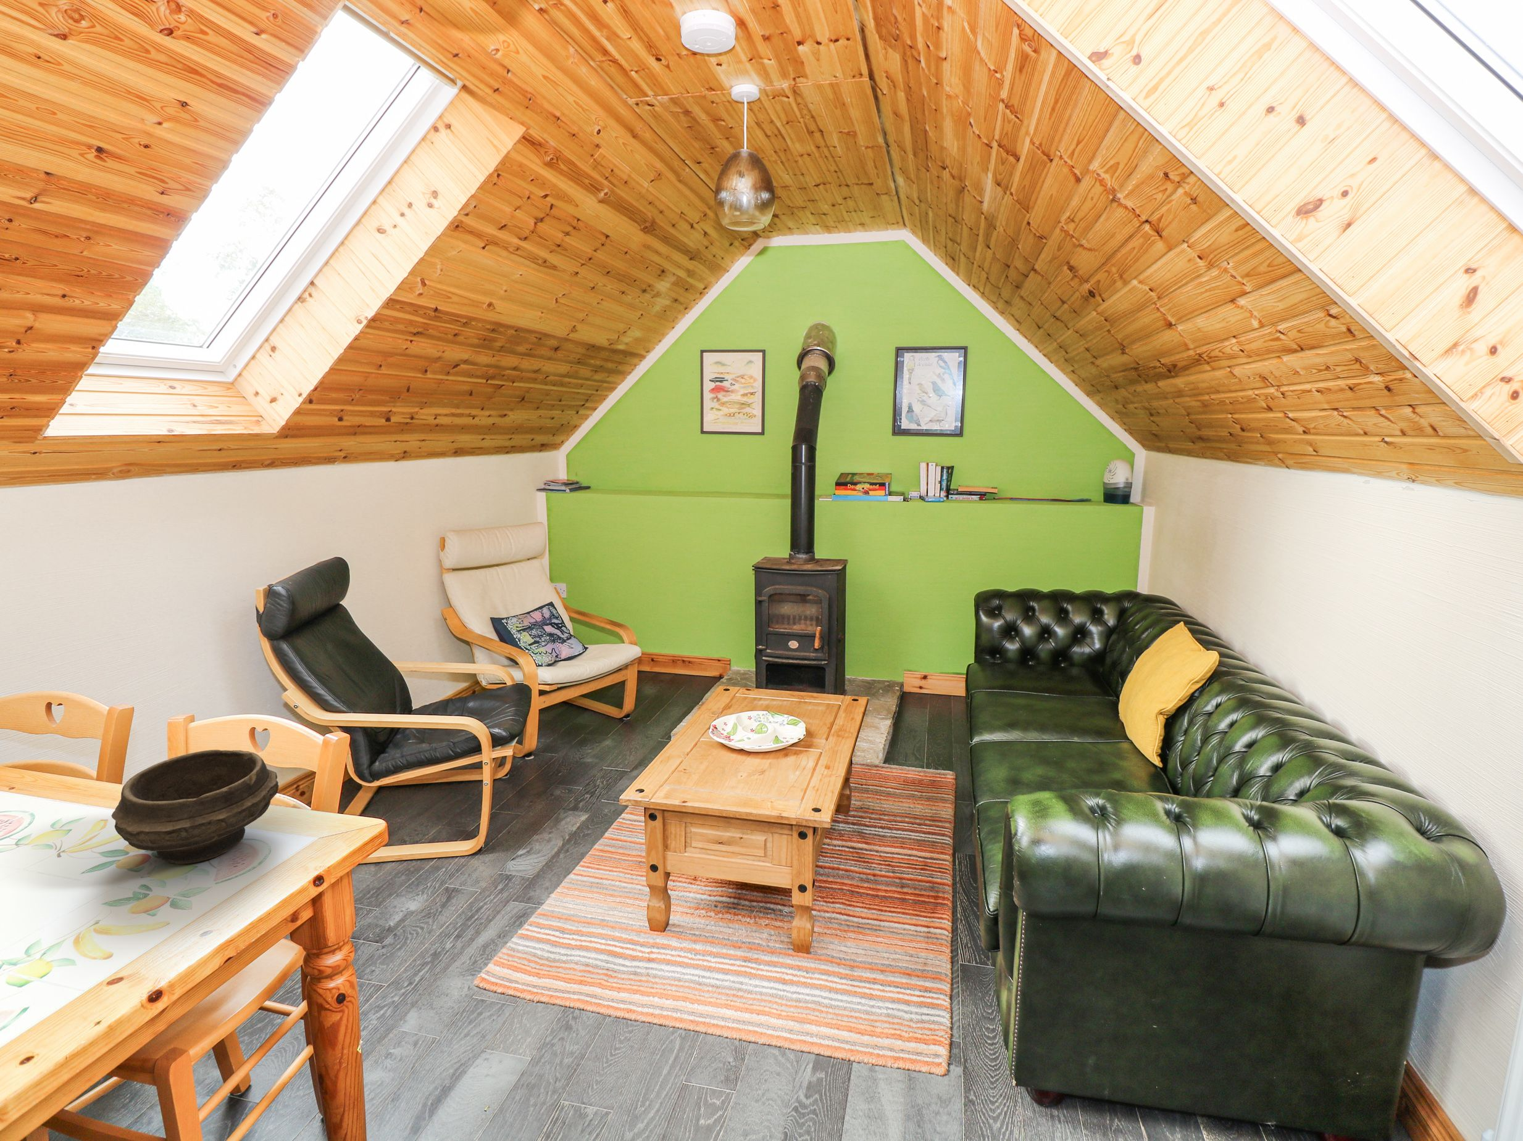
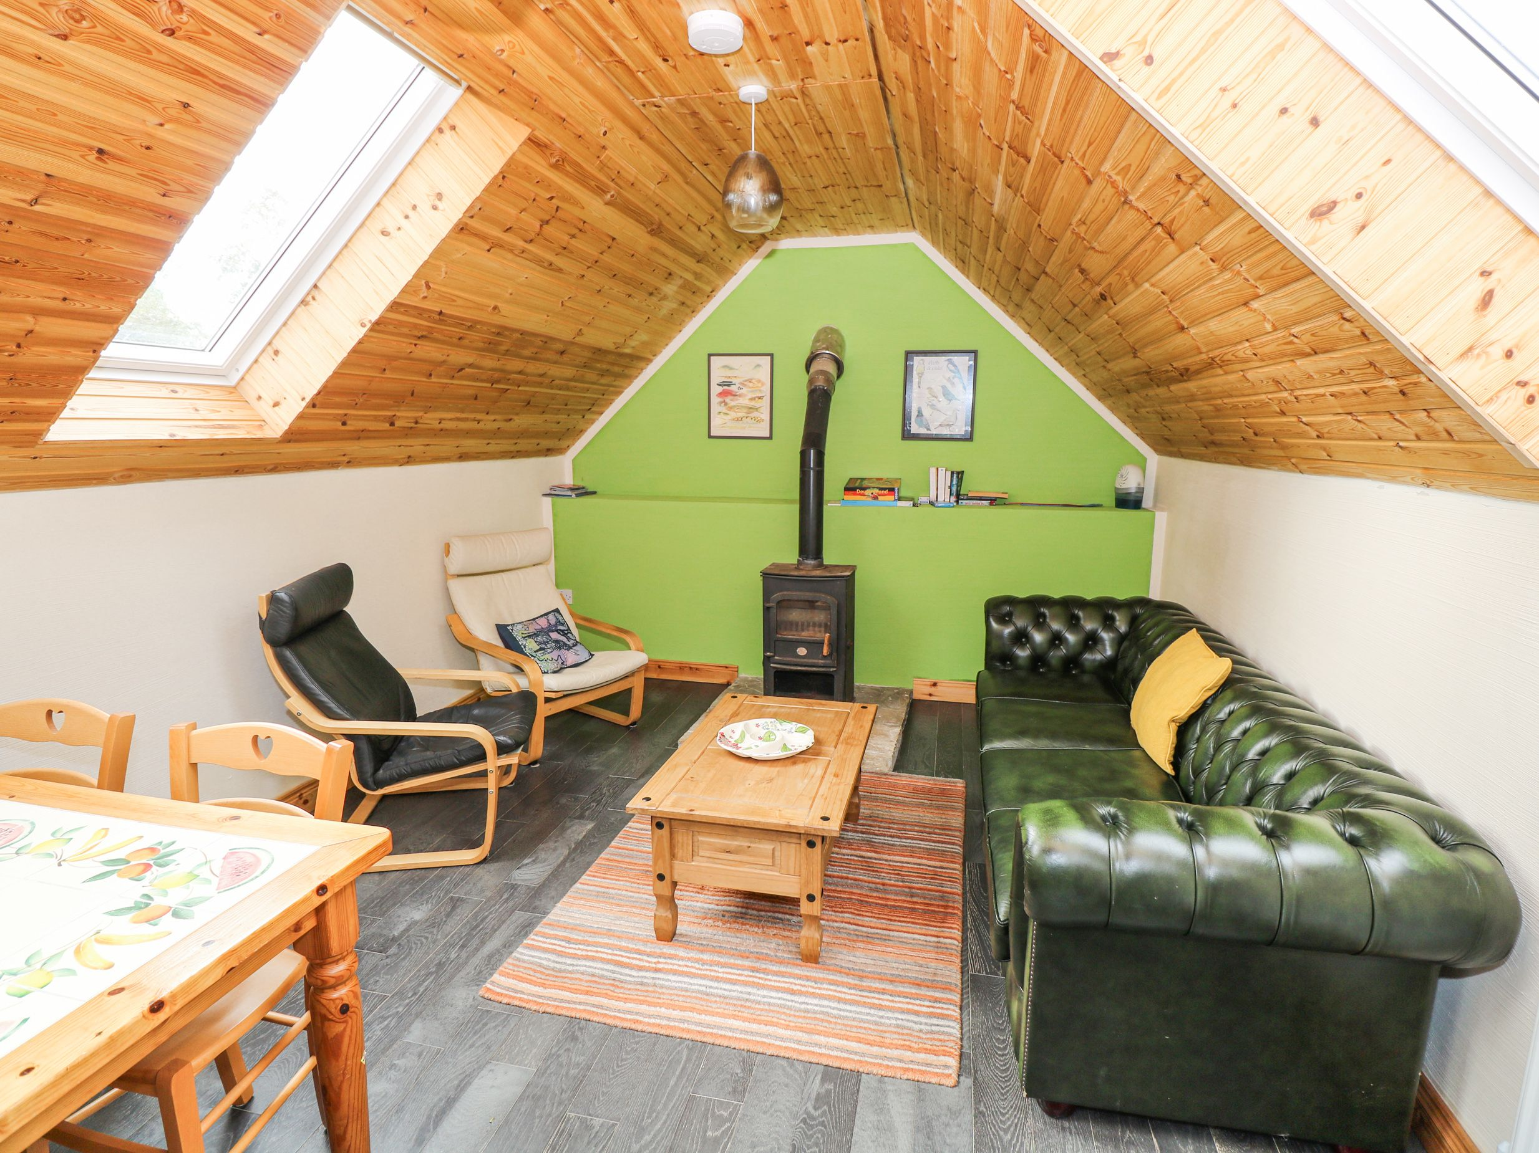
- bowl [110,749,279,864]
